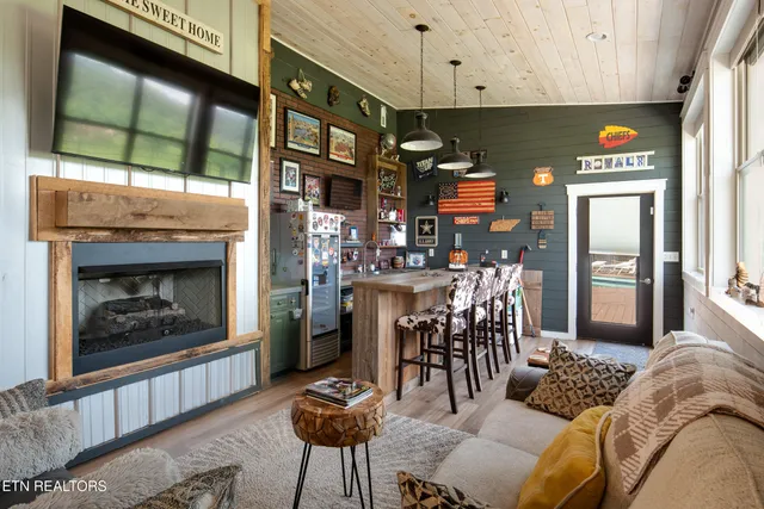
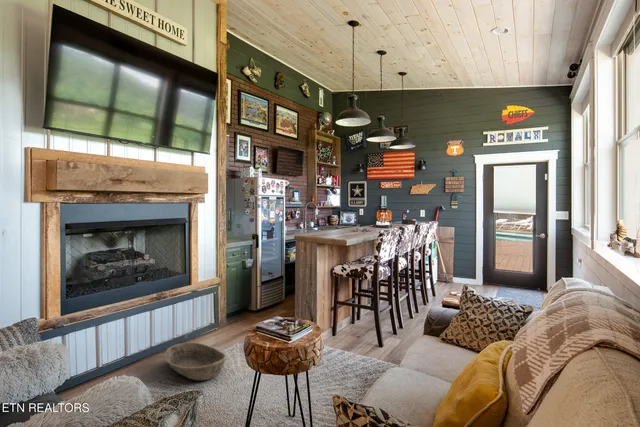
+ basket [163,341,227,381]
